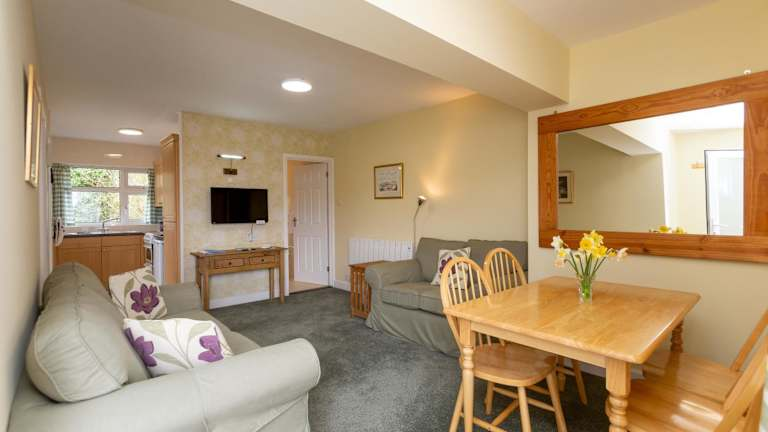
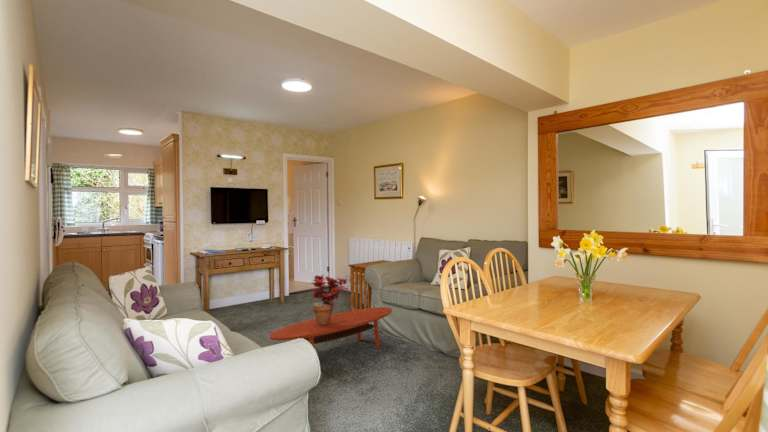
+ coffee table [268,306,393,349]
+ potted plant [310,273,350,325]
